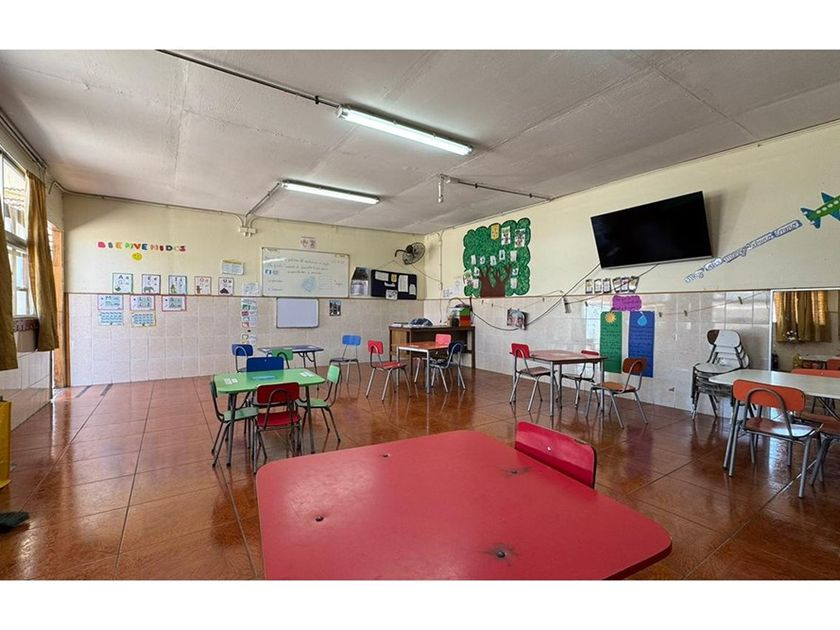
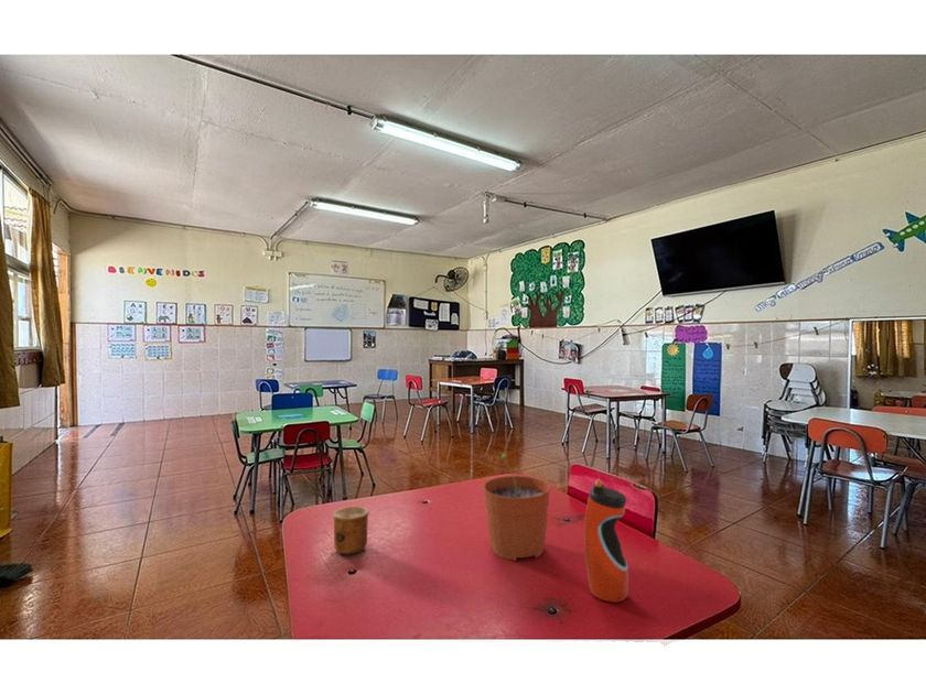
+ cup [332,506,370,556]
+ plant pot [482,452,551,562]
+ water bottle [583,478,629,604]
